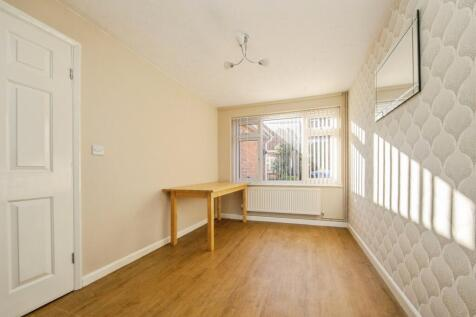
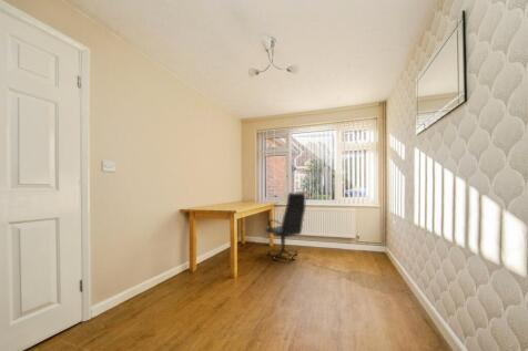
+ office chair [265,190,306,261]
